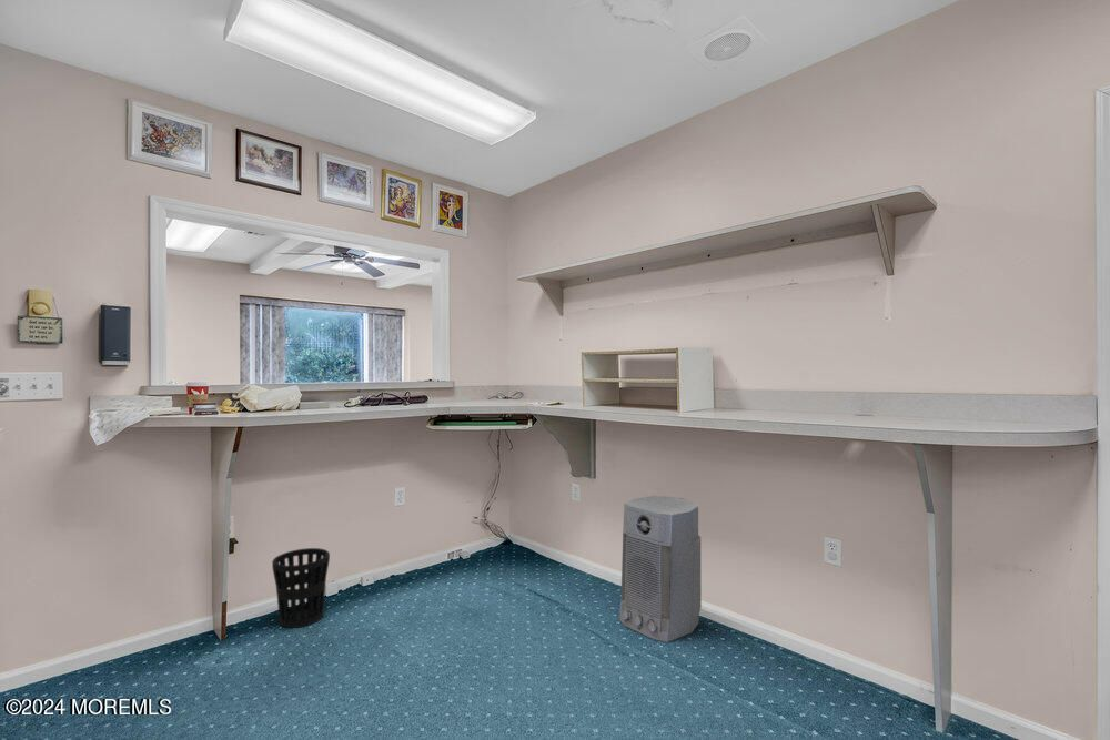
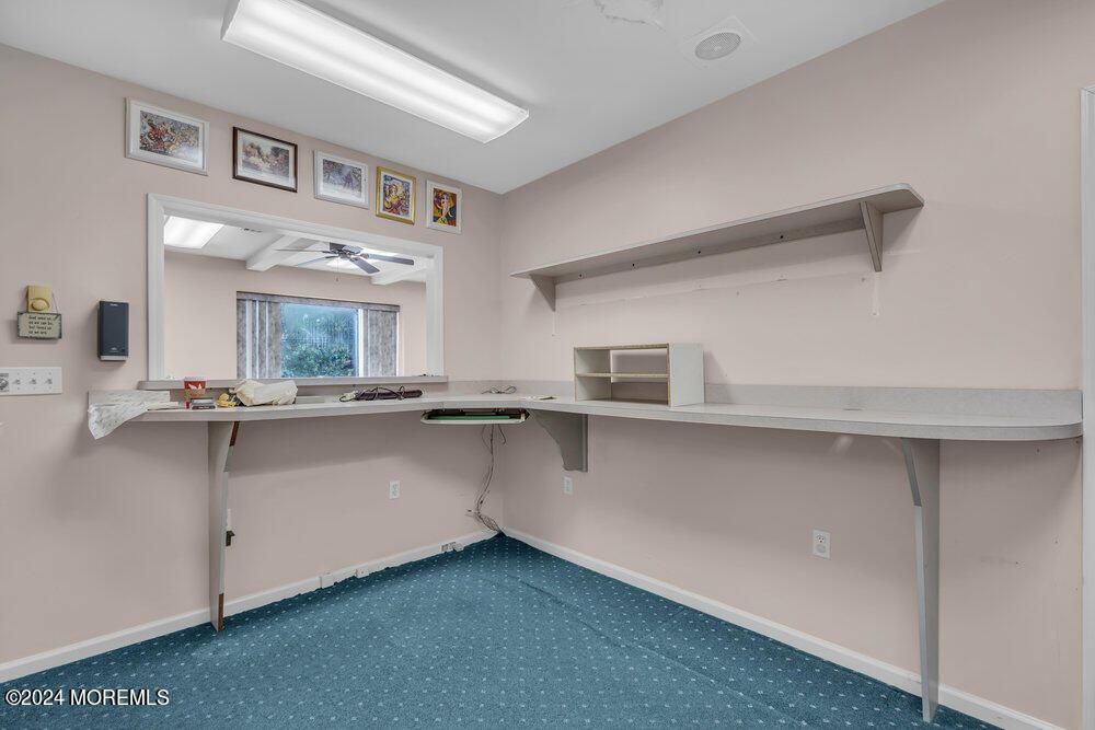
- wastebasket [271,547,331,629]
- air purifier [618,495,703,643]
